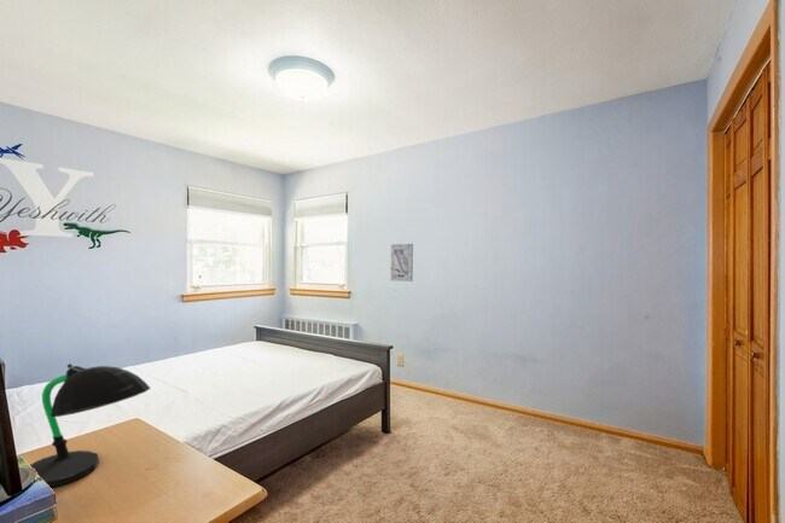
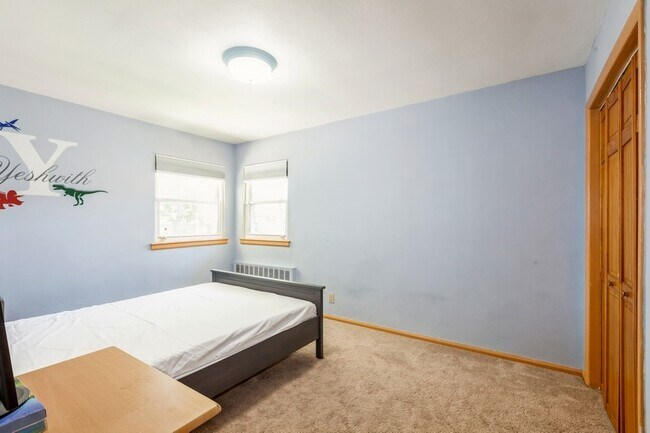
- wall art [390,243,414,283]
- desk lamp [29,362,152,488]
